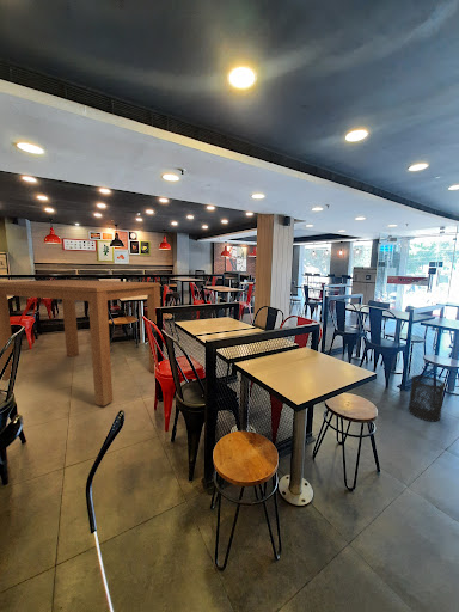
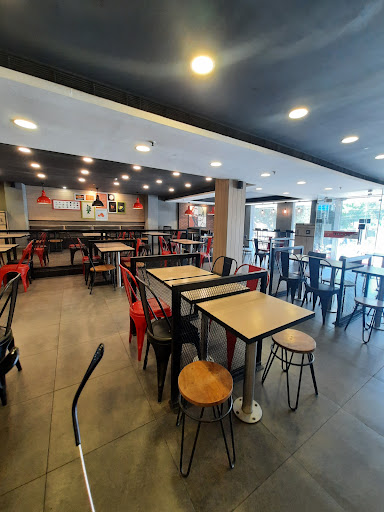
- trash can [408,374,447,423]
- dining table [0,279,161,406]
